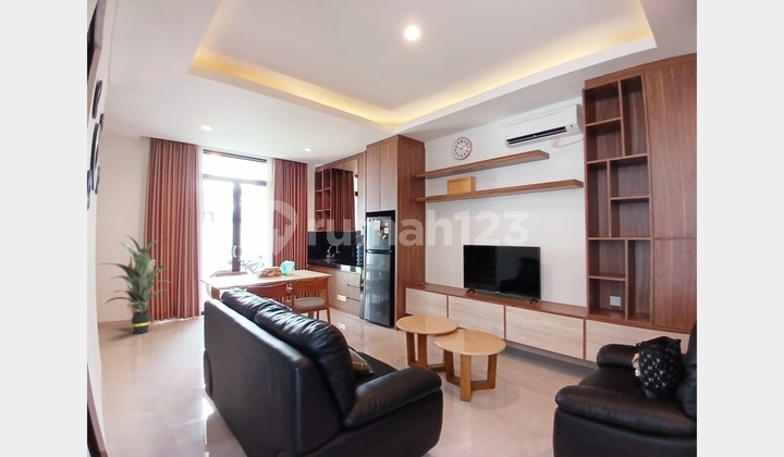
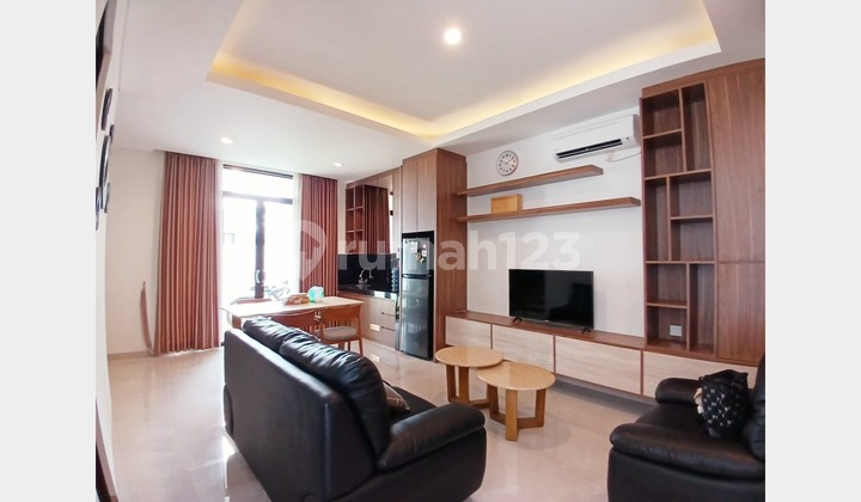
- indoor plant [97,234,172,335]
